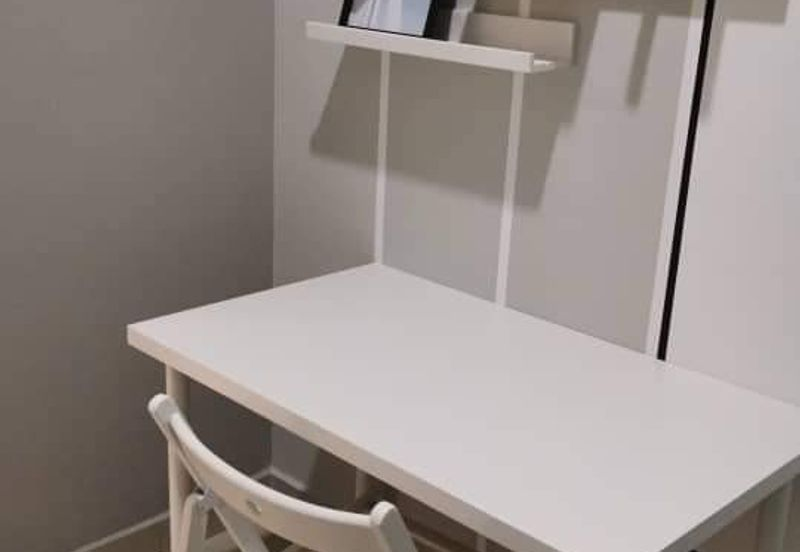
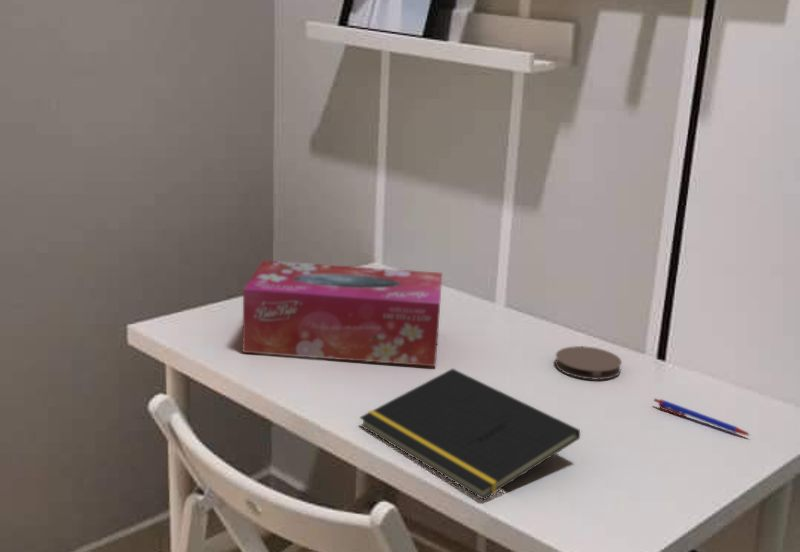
+ coaster [554,345,623,381]
+ pen [653,397,752,437]
+ notepad [359,368,581,500]
+ tissue box [242,260,443,367]
